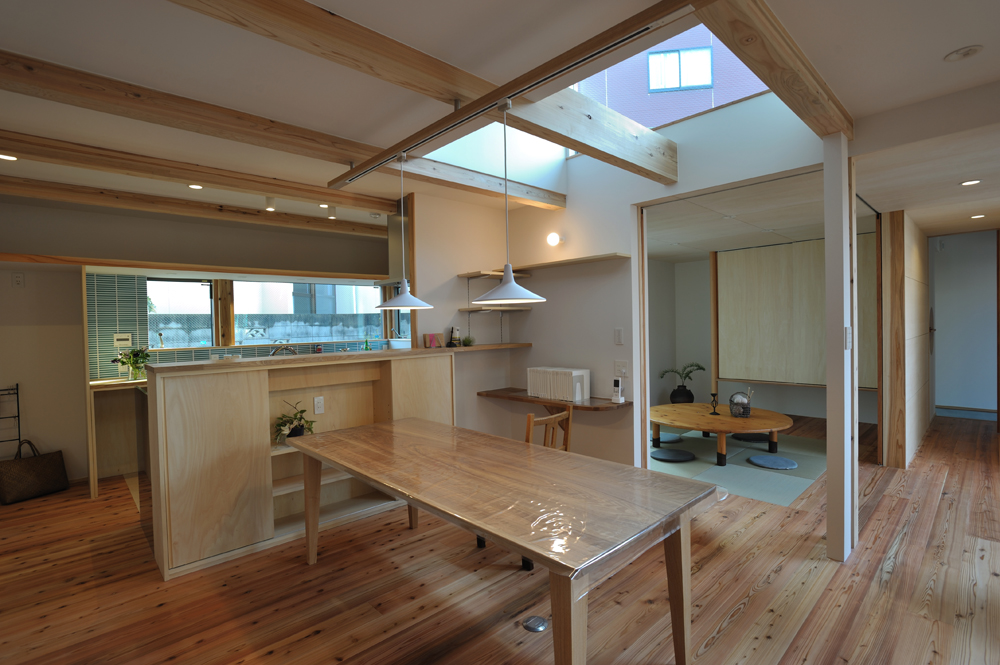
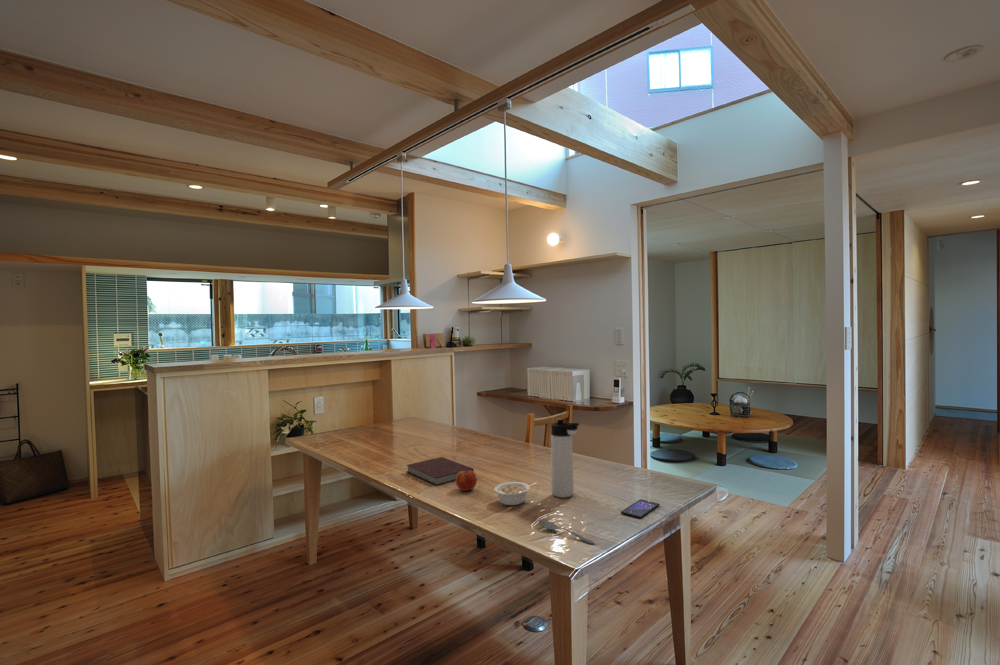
+ smartphone [620,498,661,519]
+ legume [493,481,538,506]
+ notebook [405,456,475,486]
+ spoon [538,518,595,545]
+ fruit [455,470,478,492]
+ thermos bottle [550,419,580,499]
